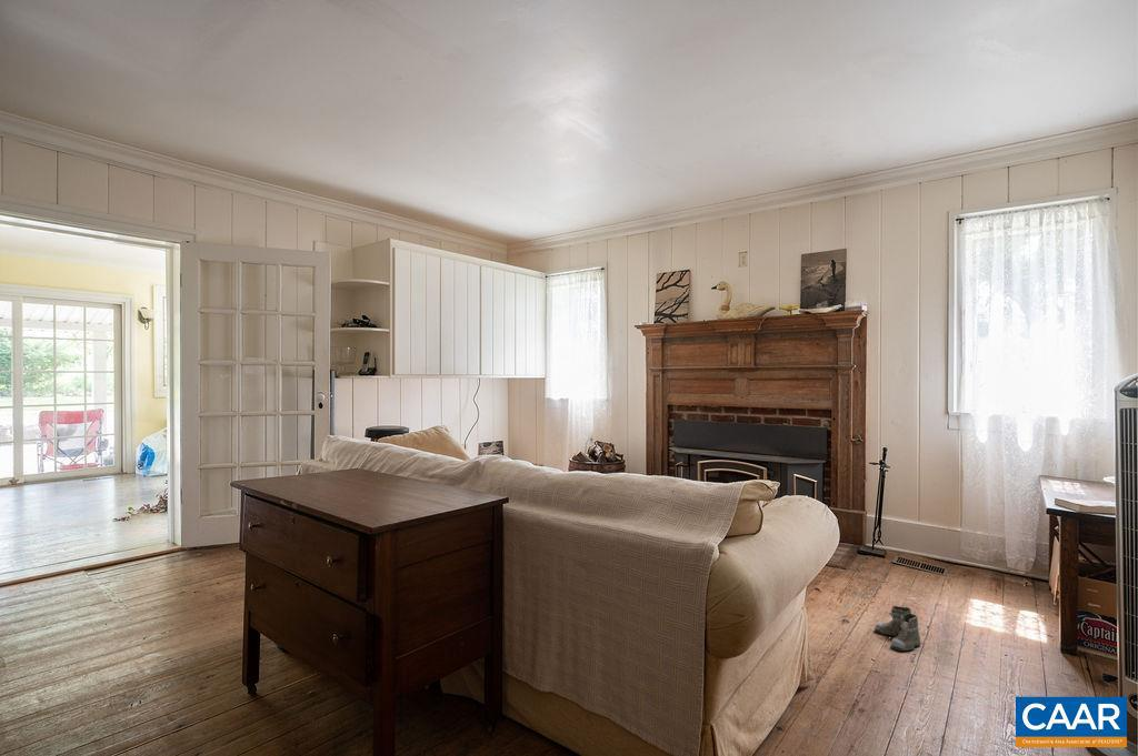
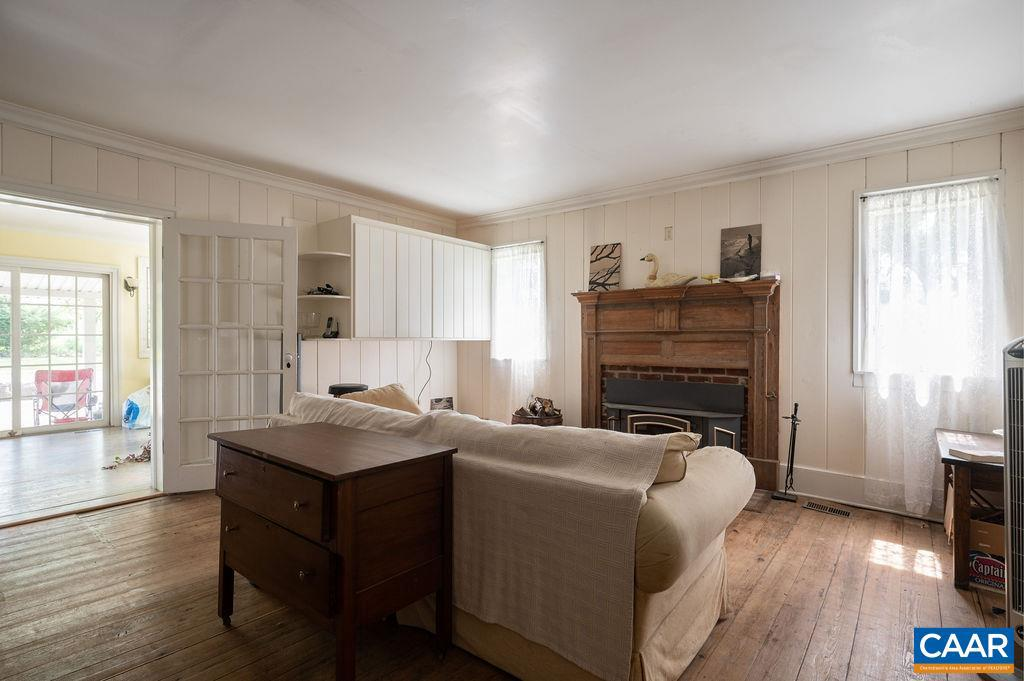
- boots [874,605,924,653]
